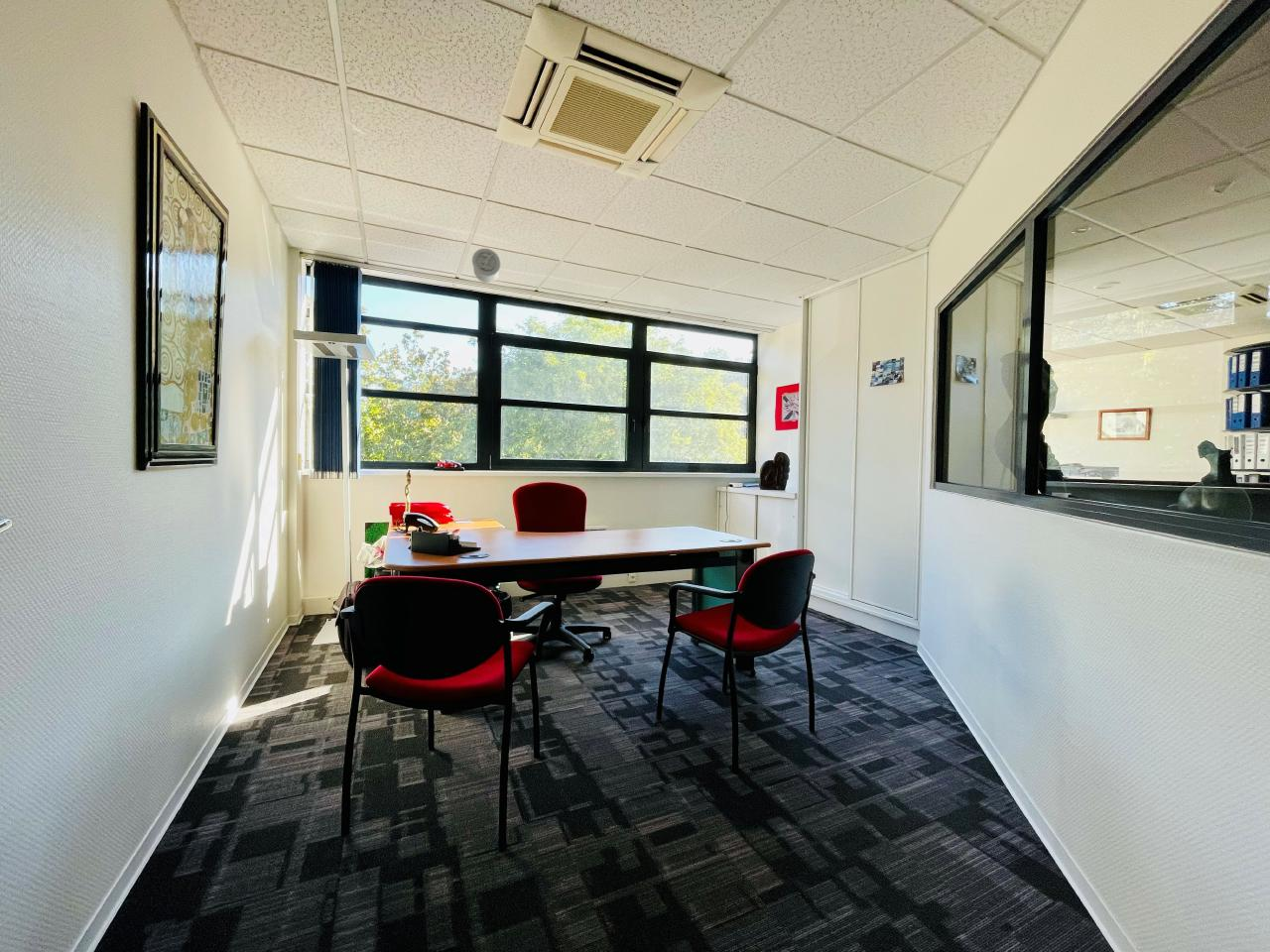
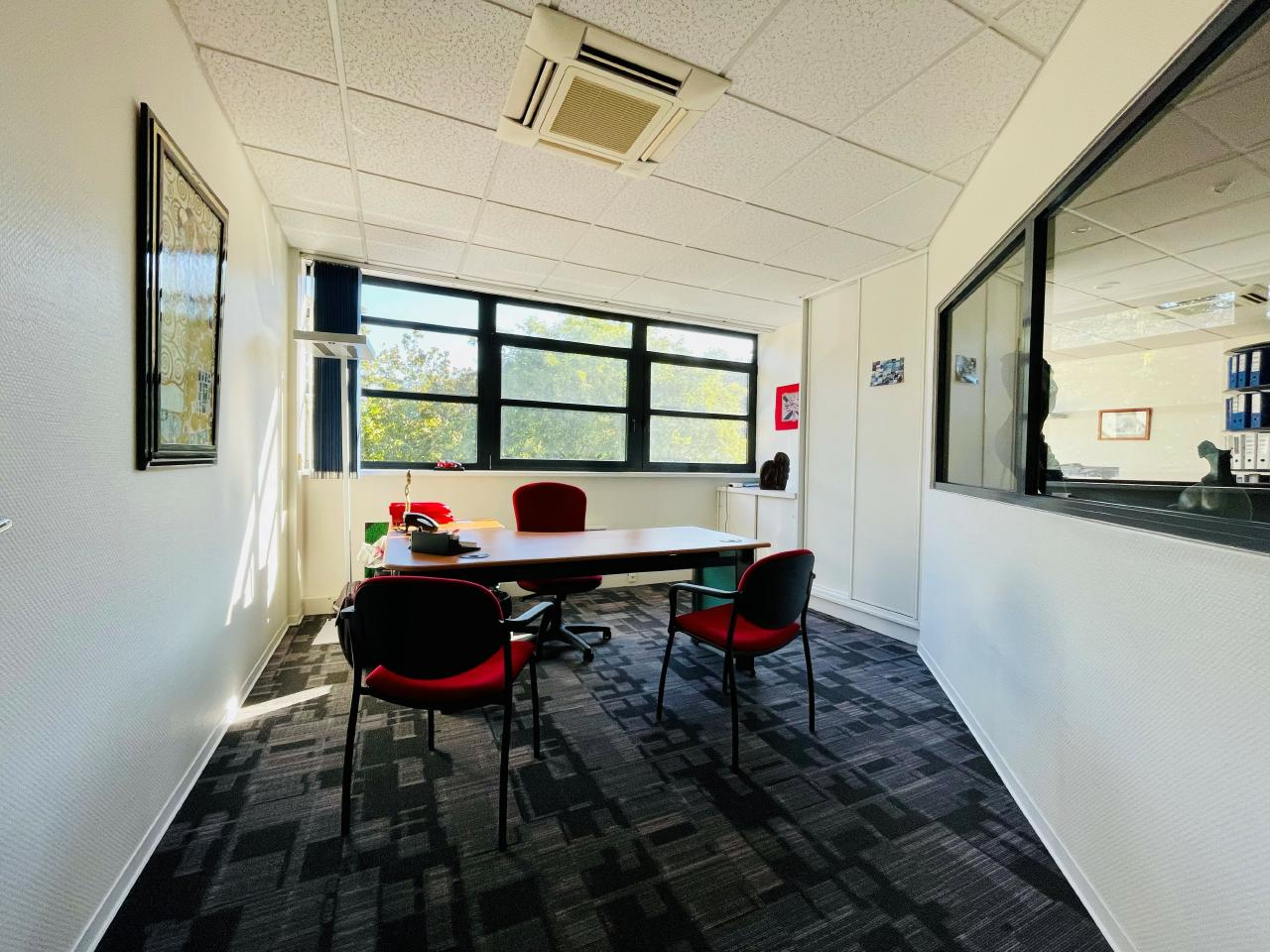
- ceiling light [471,248,501,284]
